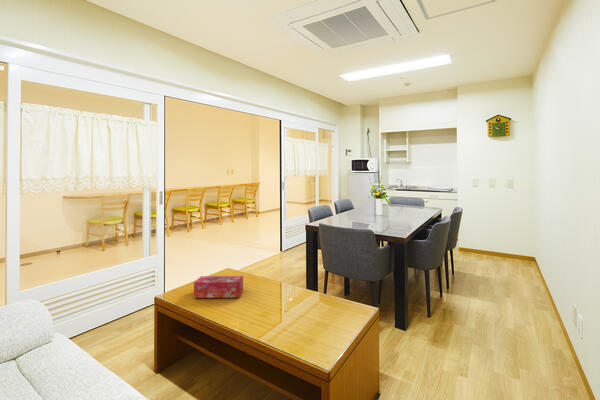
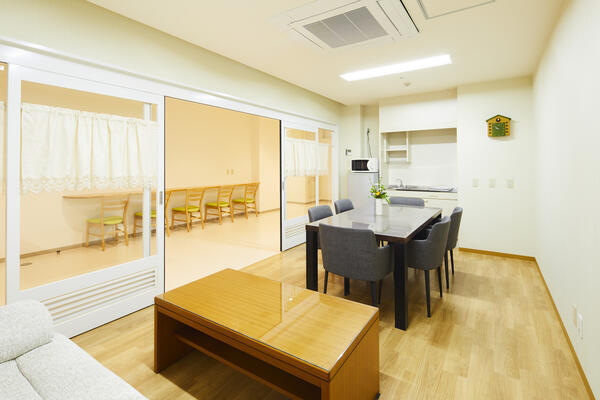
- tissue box [193,275,244,299]
